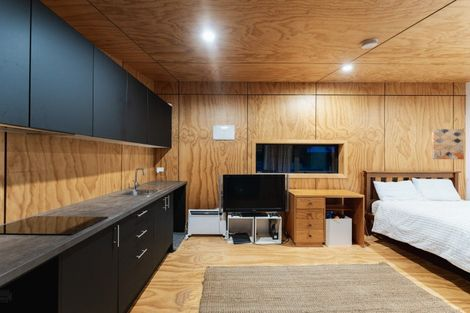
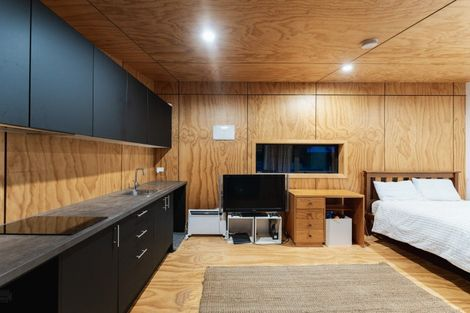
- wall art [431,128,465,160]
